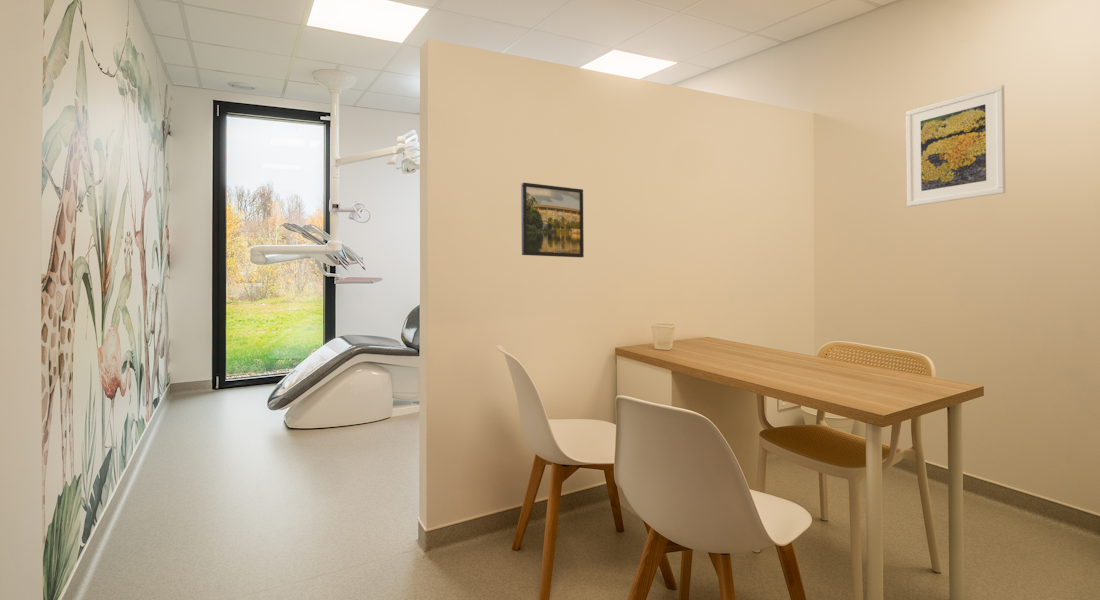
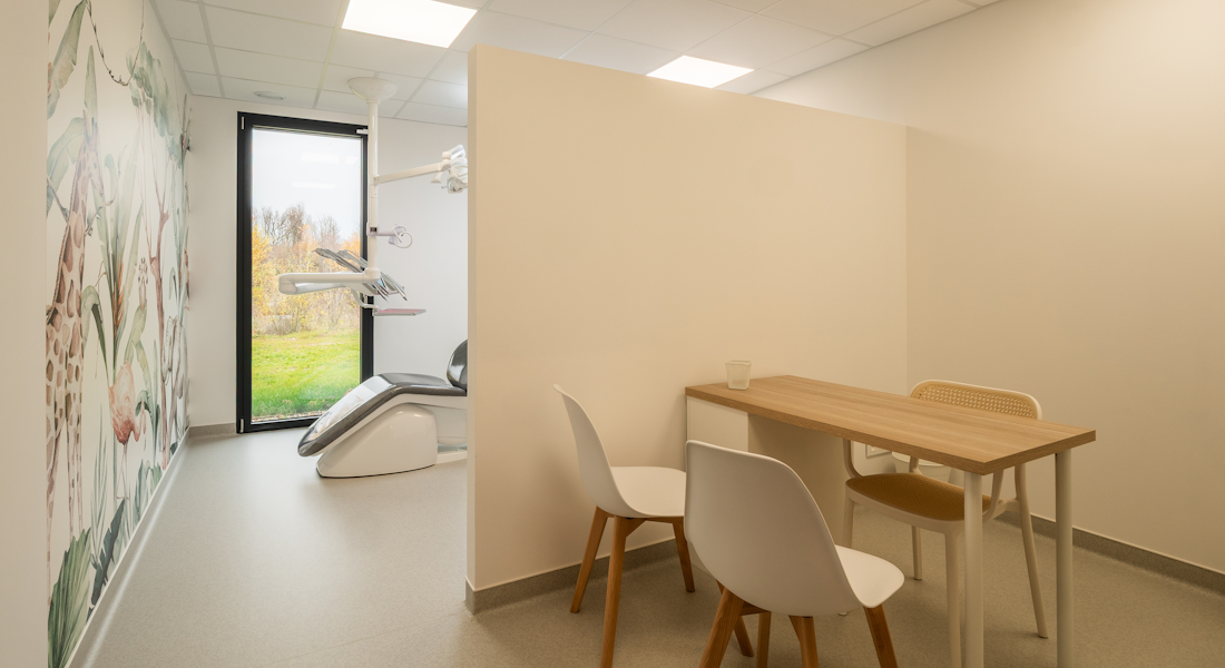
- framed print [520,182,585,258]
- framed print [905,84,1006,208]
